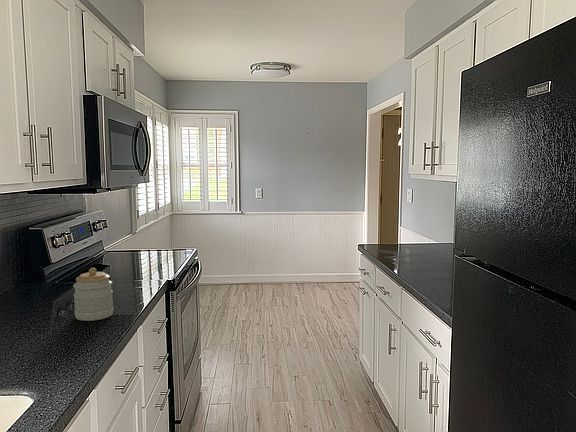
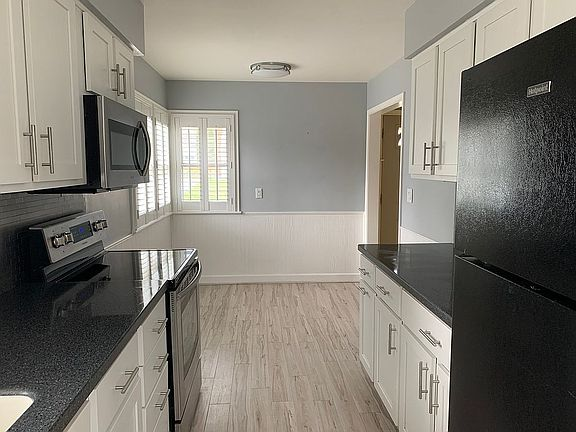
- jar [73,267,114,322]
